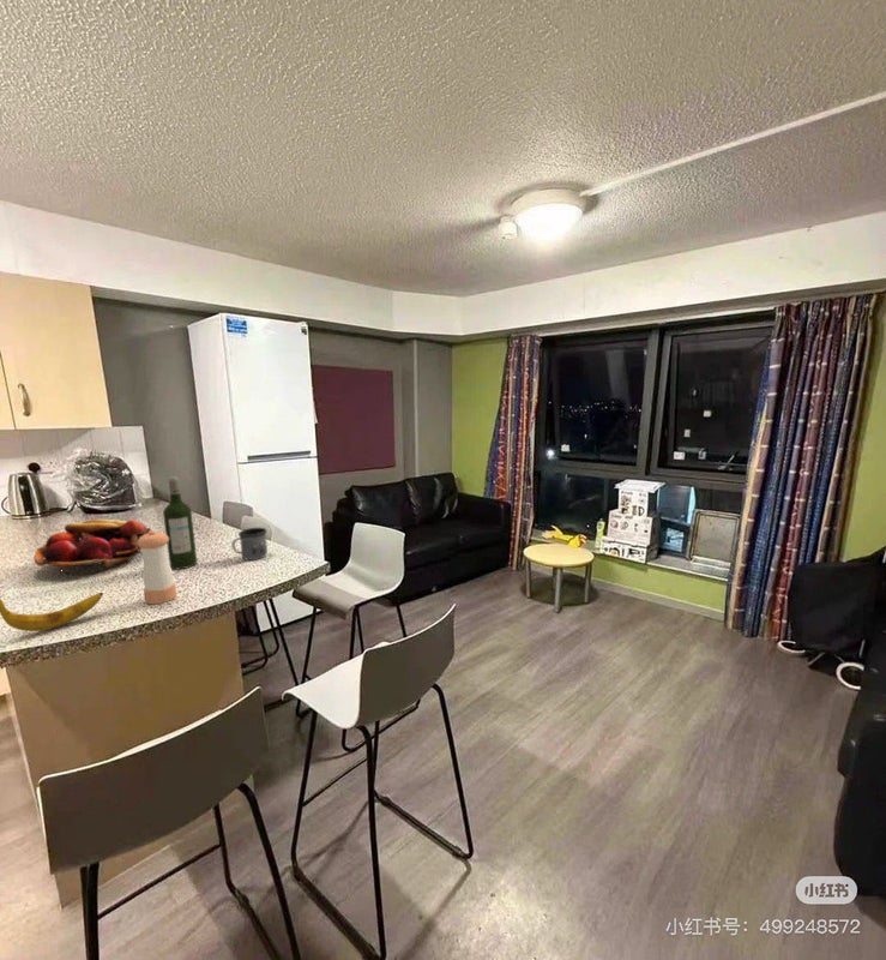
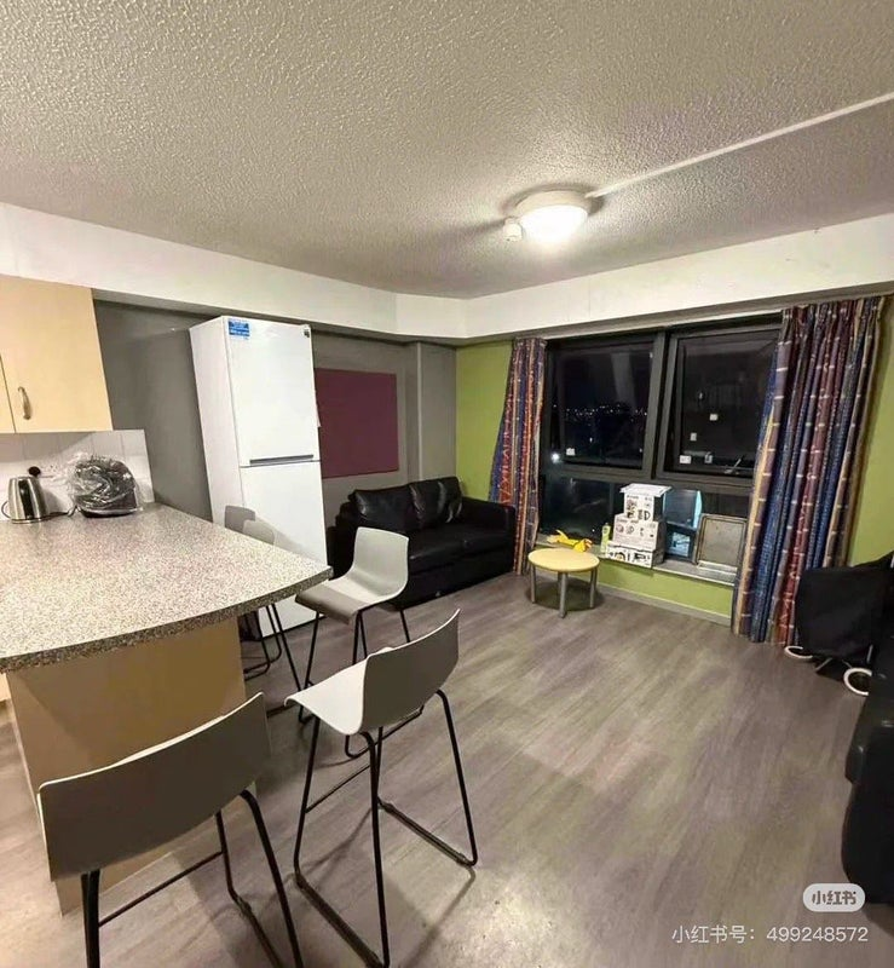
- wine bottle [162,475,198,570]
- pepper shaker [138,529,177,605]
- banana [0,592,104,632]
- fruit basket [32,518,153,577]
- mug [231,527,269,560]
